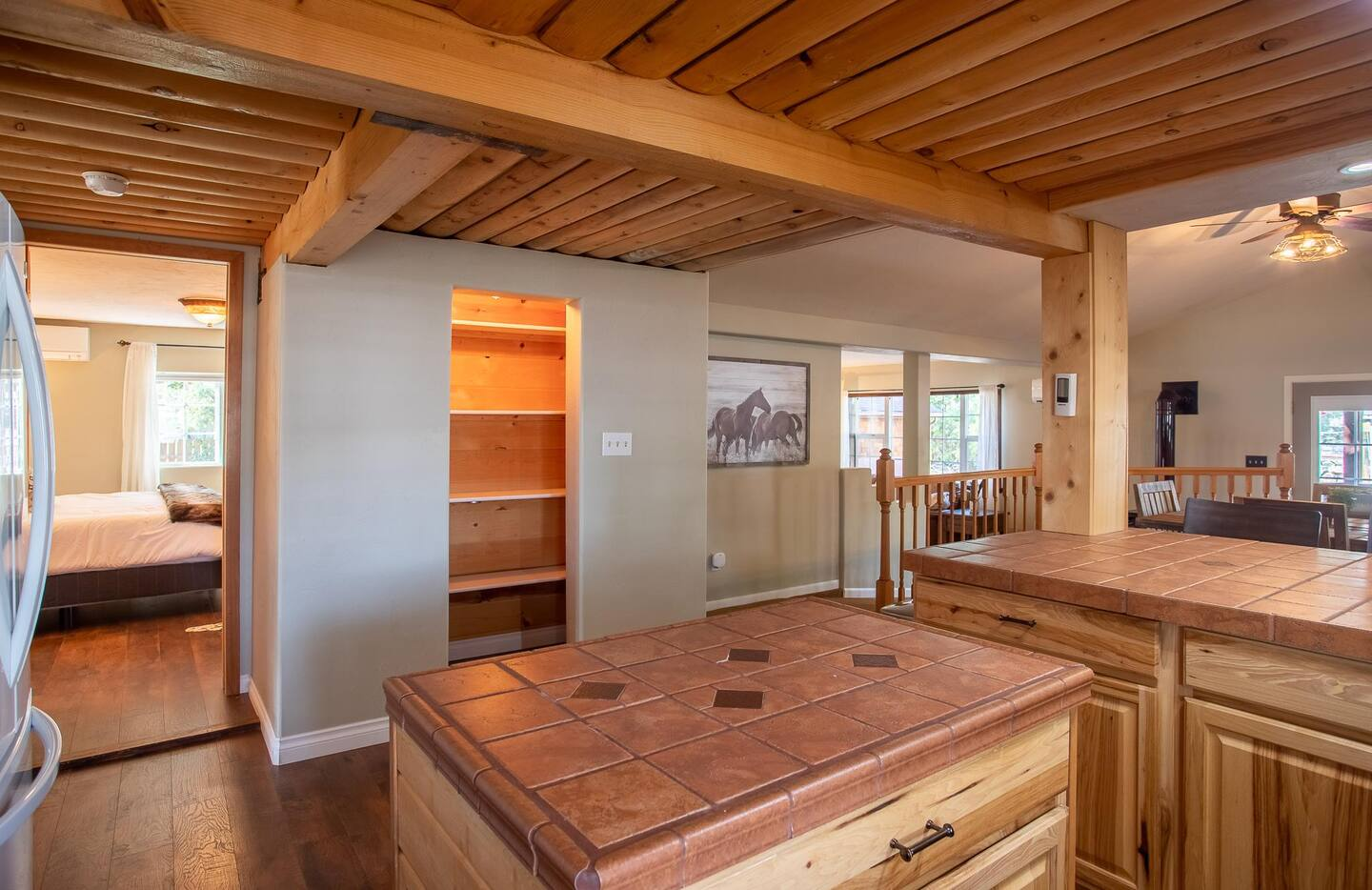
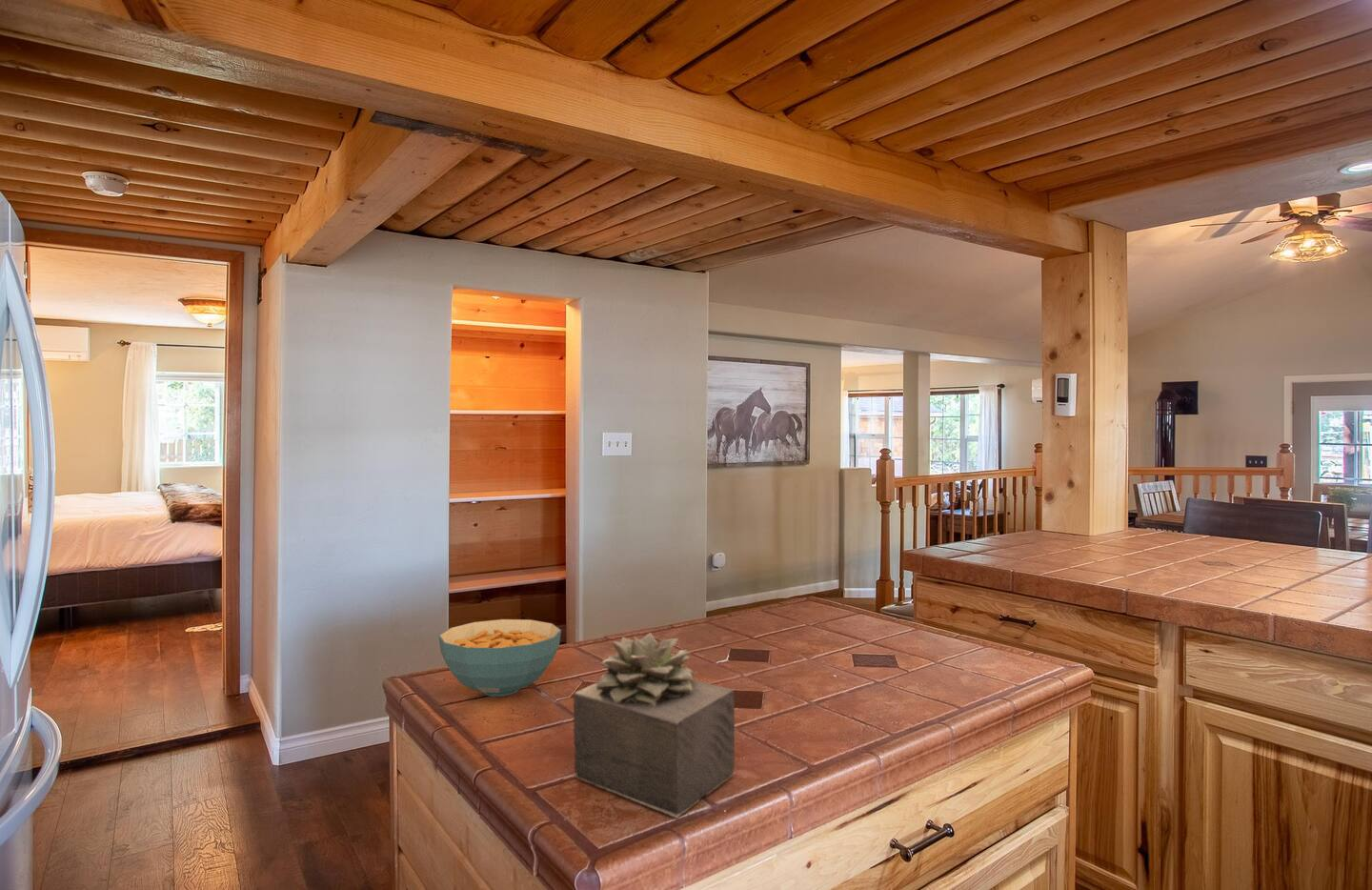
+ succulent plant [573,632,736,819]
+ cereal bowl [437,618,562,698]
